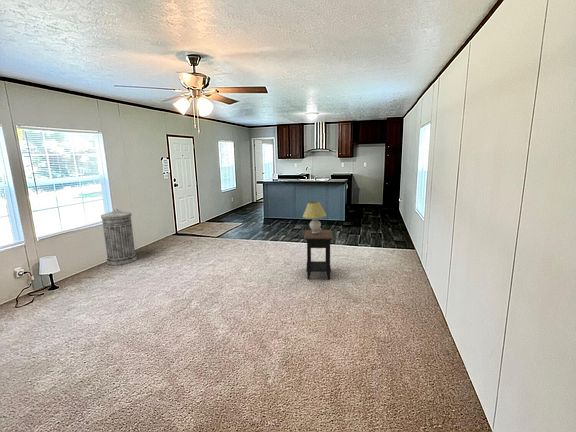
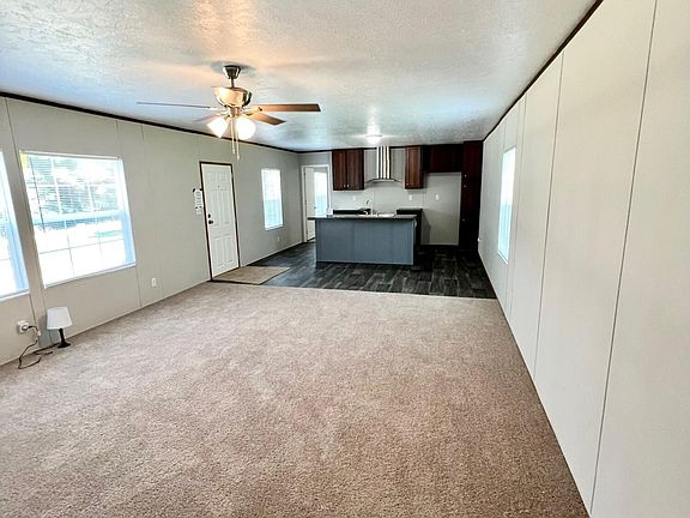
- trash can [100,208,138,266]
- side table [303,229,334,280]
- table lamp [302,201,327,234]
